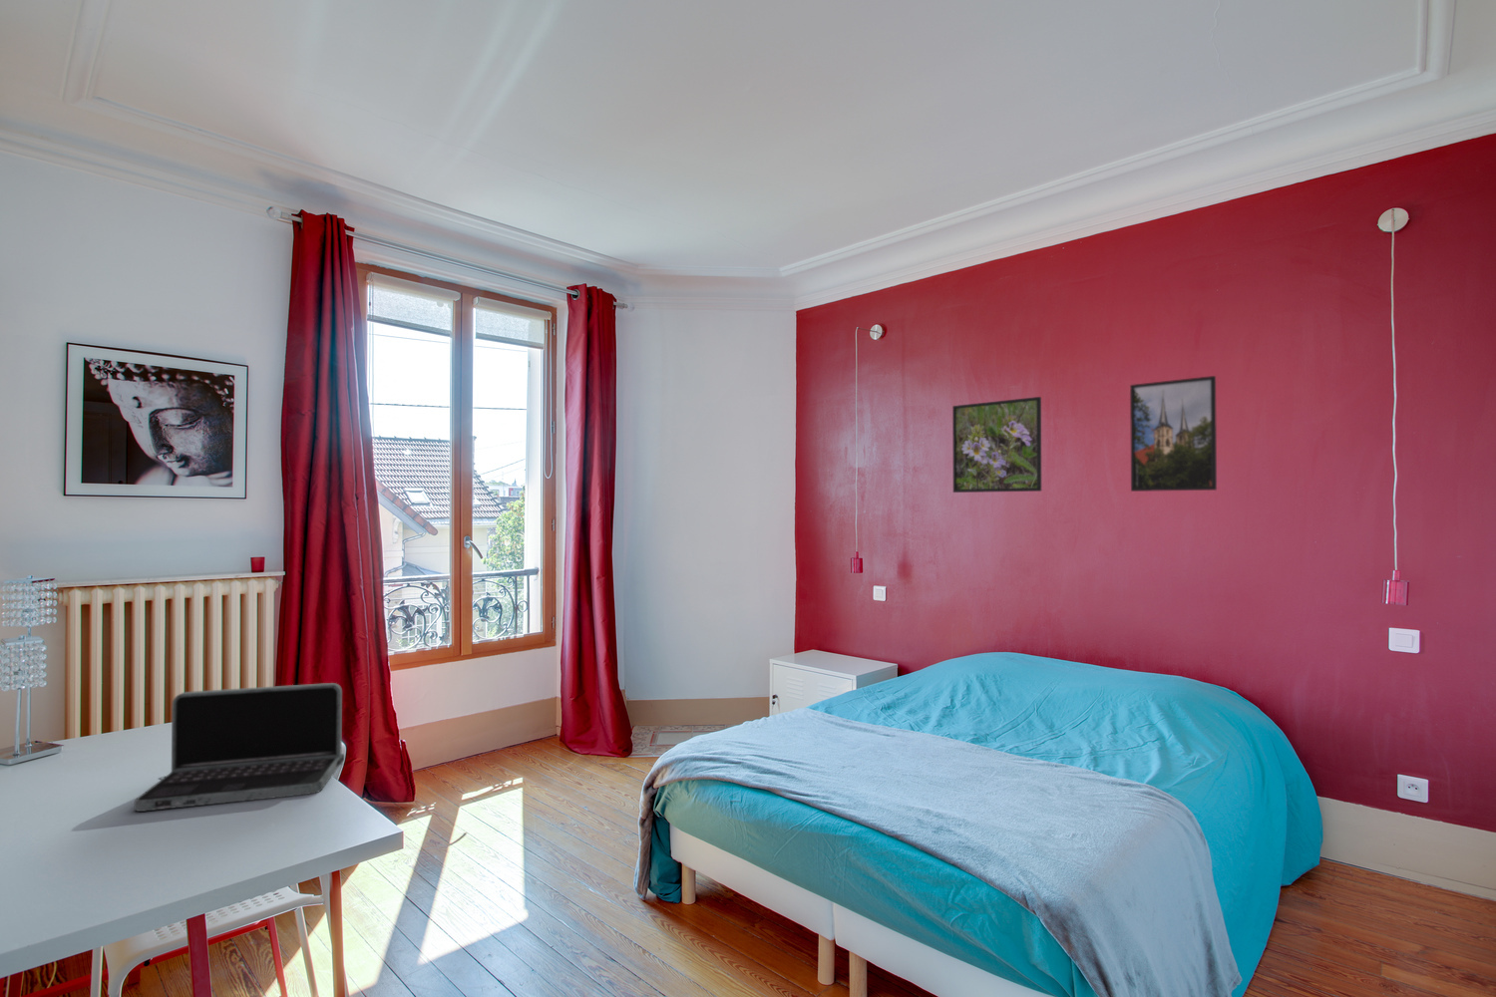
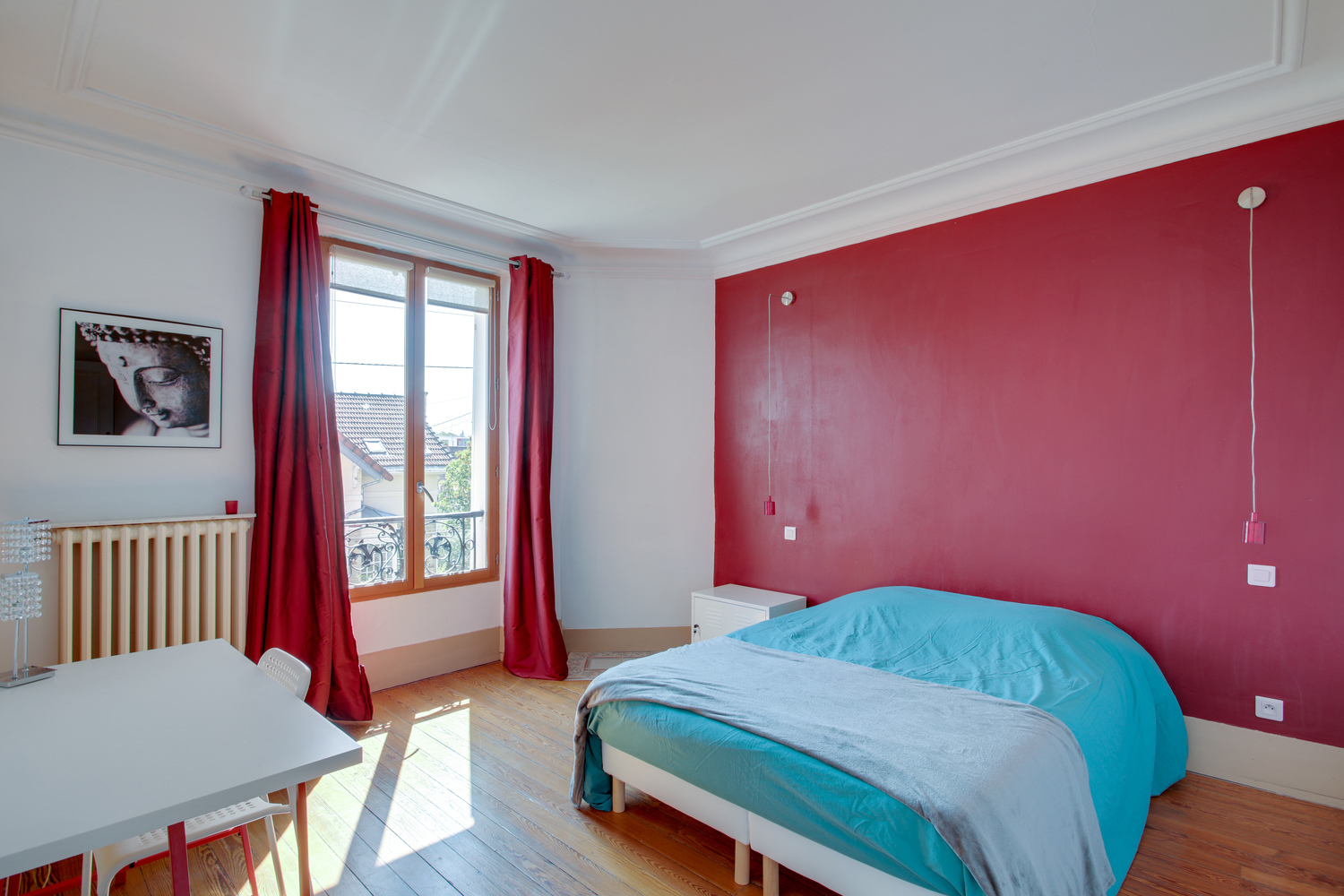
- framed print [952,396,1042,494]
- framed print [1129,375,1218,493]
- laptop [134,682,345,812]
